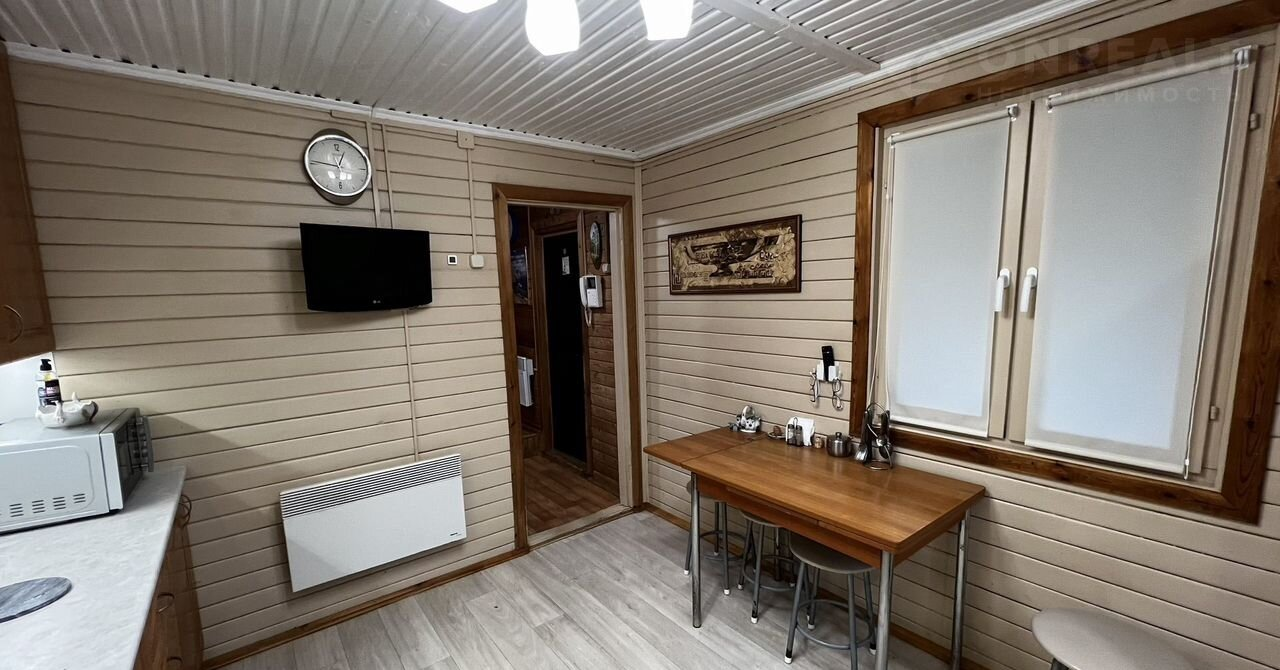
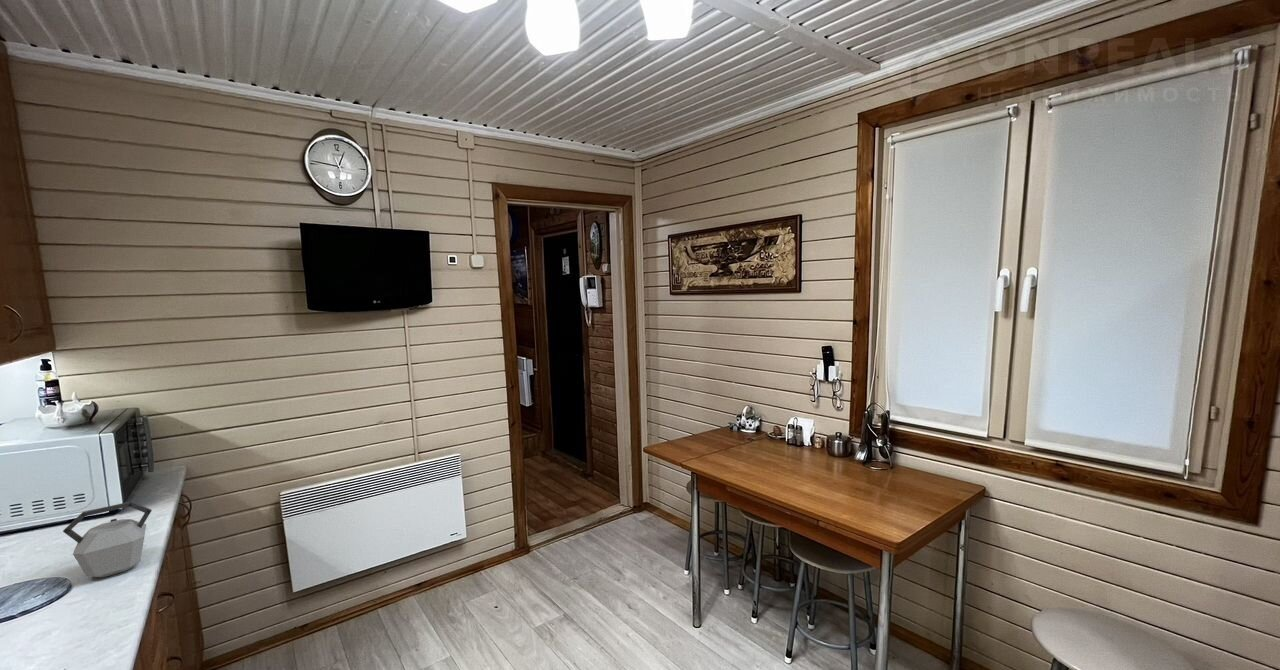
+ kettle [62,500,153,578]
